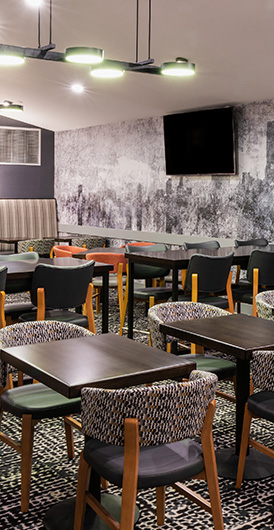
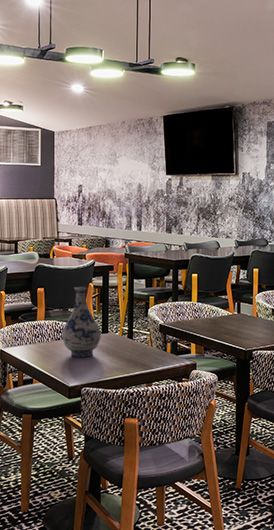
+ vase [62,286,102,357]
